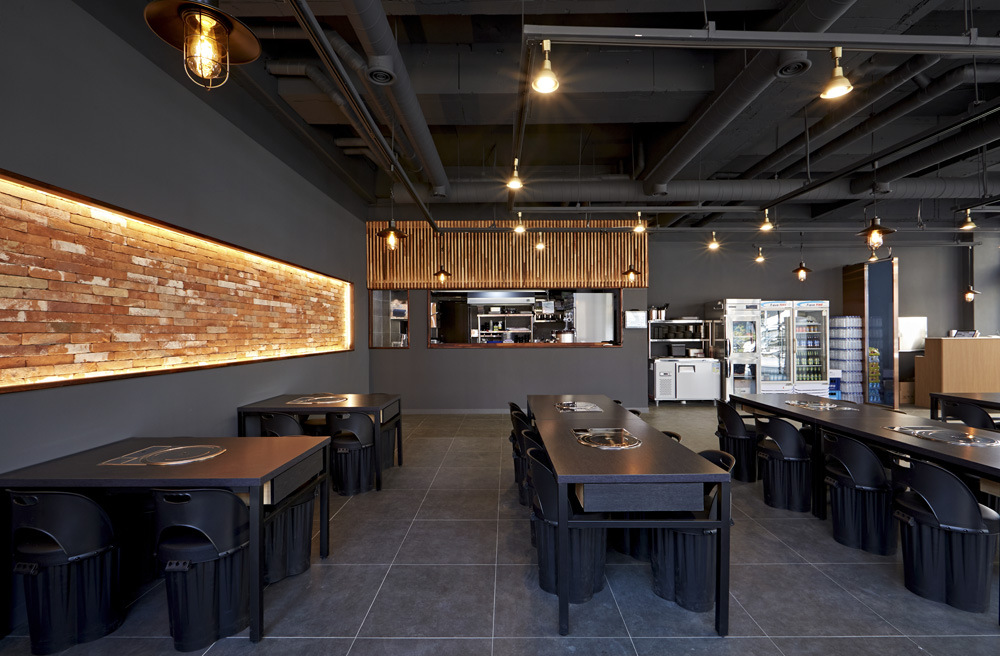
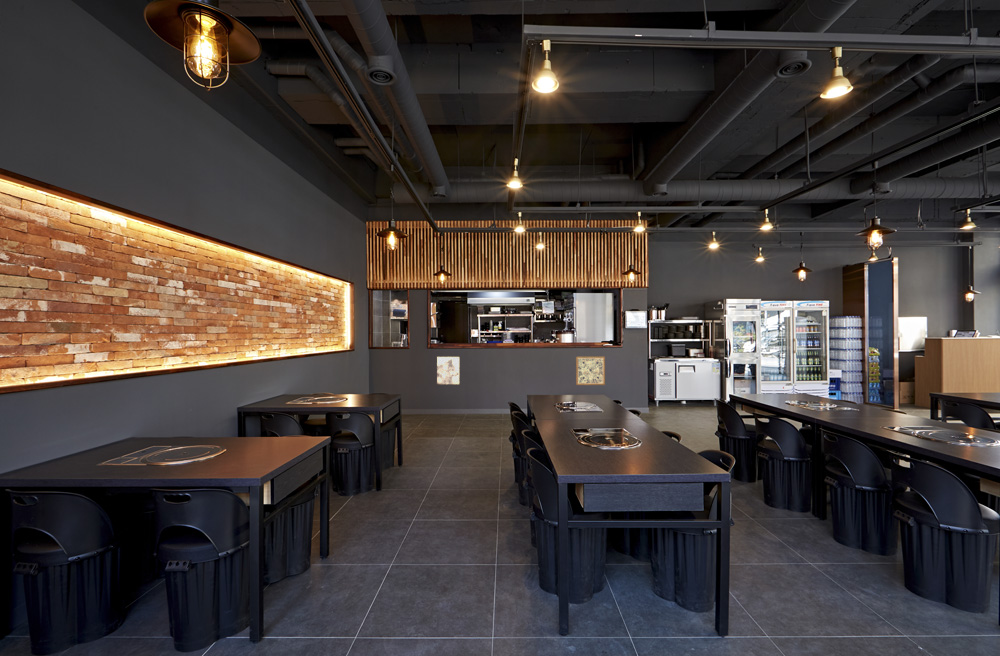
+ wall art [436,355,461,386]
+ wall art [575,355,606,386]
